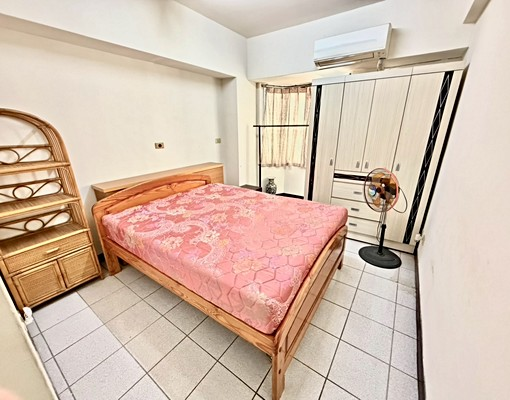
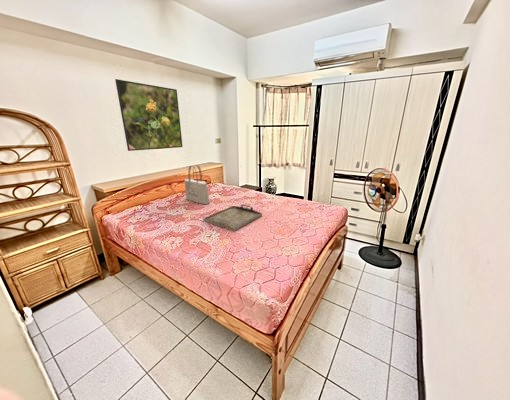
+ tote bag [184,164,211,205]
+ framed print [114,78,184,152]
+ serving tray [202,203,263,232]
